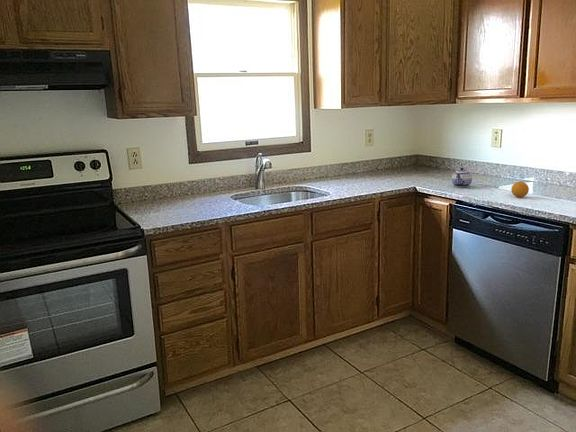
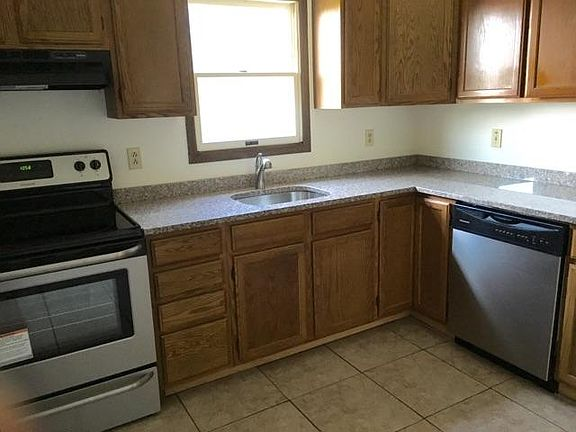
- fruit [510,180,530,198]
- teapot [451,167,473,188]
